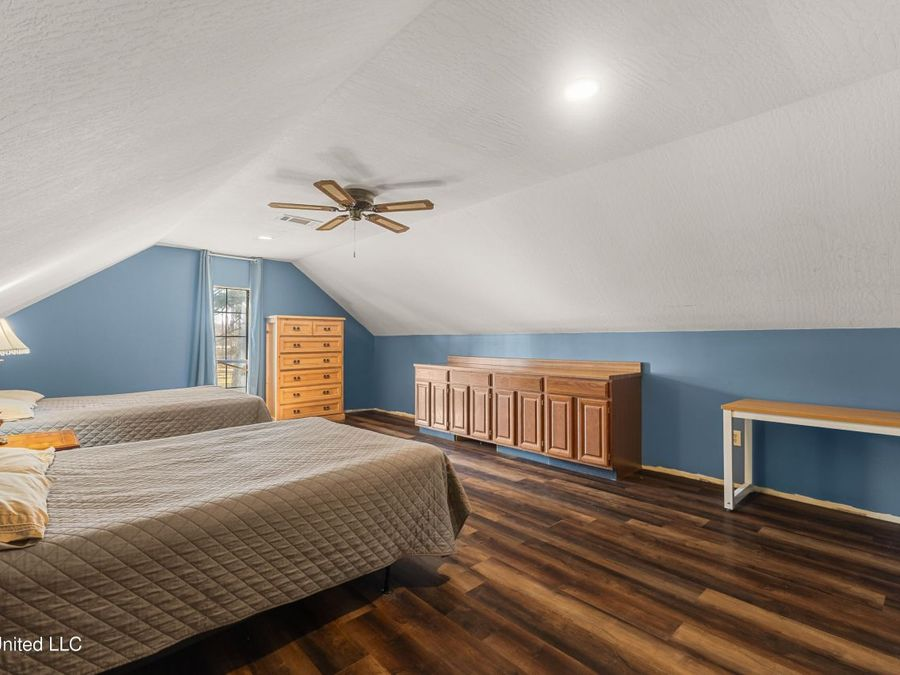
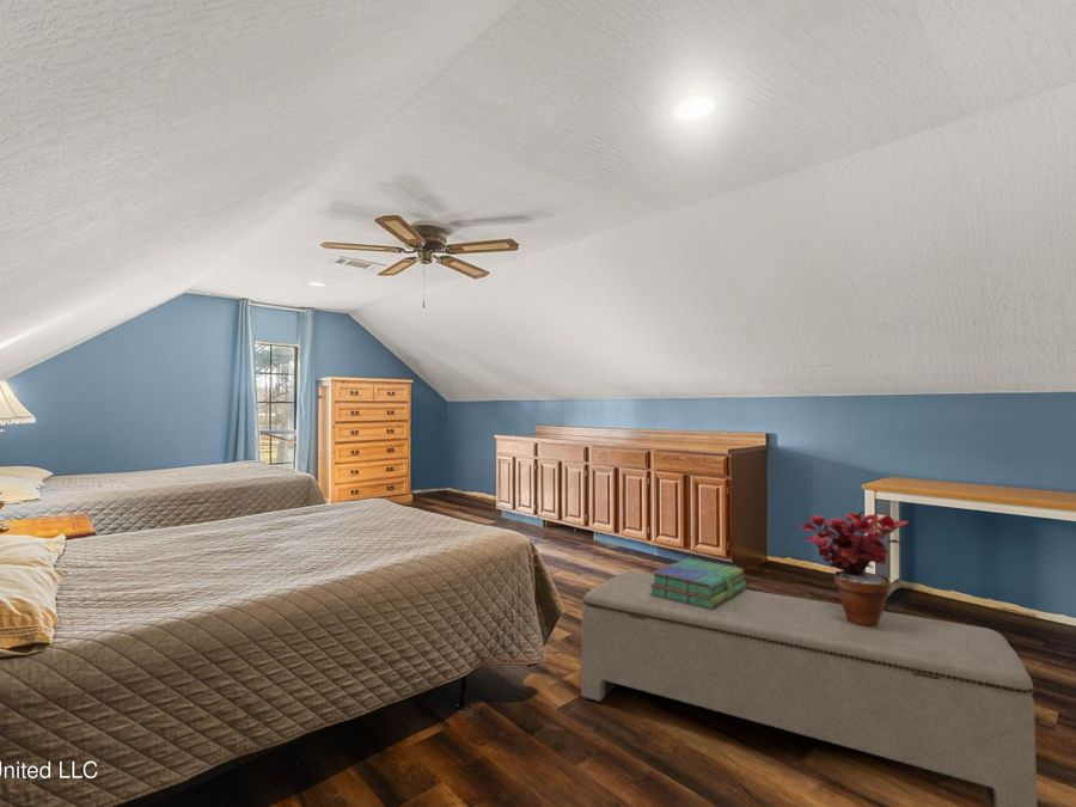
+ stack of books [649,557,747,609]
+ potted plant [800,511,909,626]
+ bench [580,570,1038,807]
